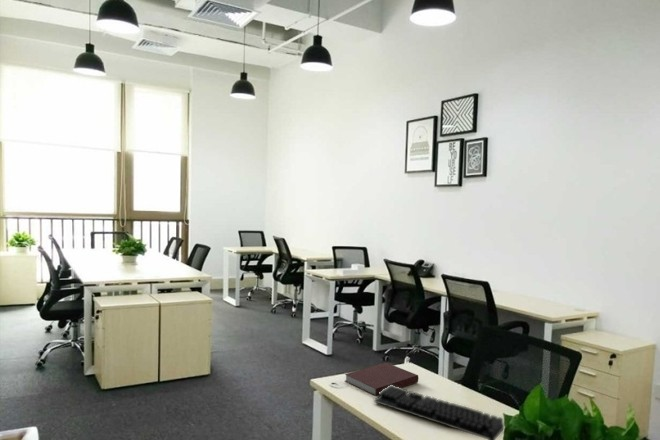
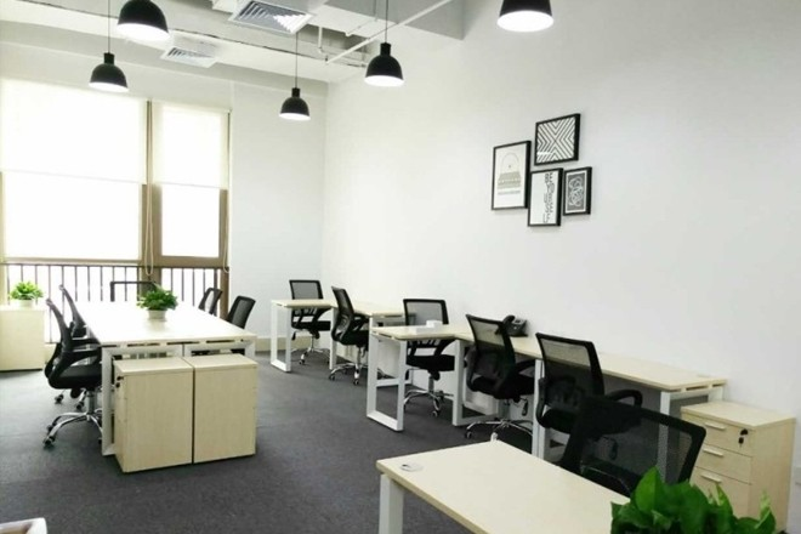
- notebook [344,362,419,397]
- keyboard [373,385,505,440]
